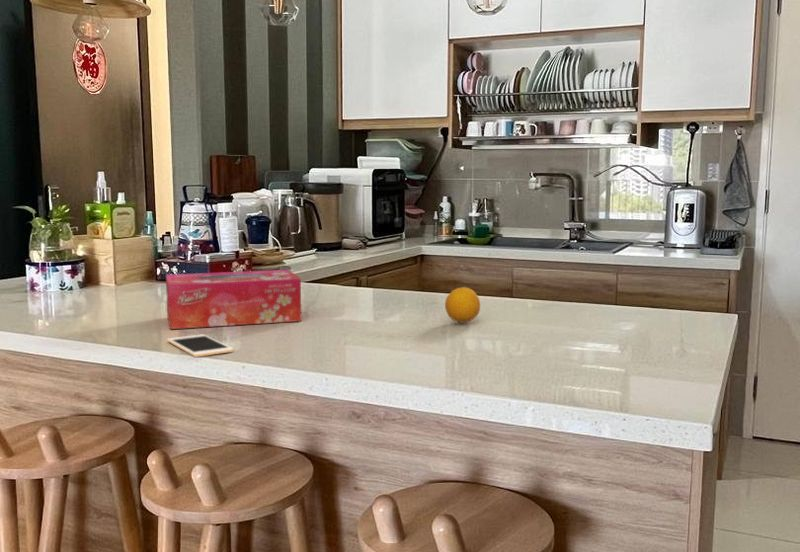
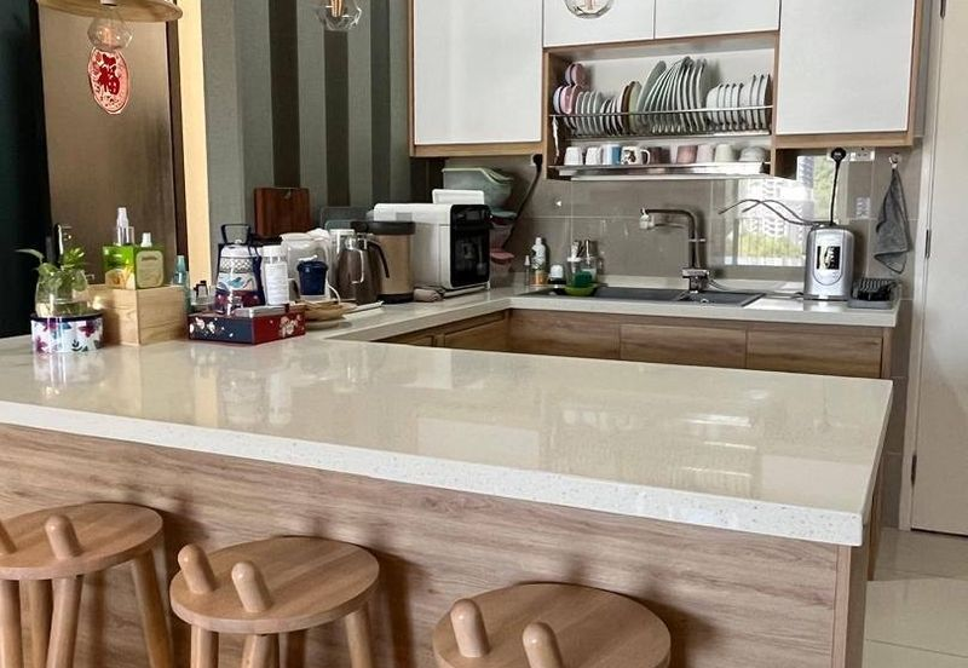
- tissue box [165,269,302,330]
- cell phone [166,333,234,358]
- fruit [444,286,481,324]
